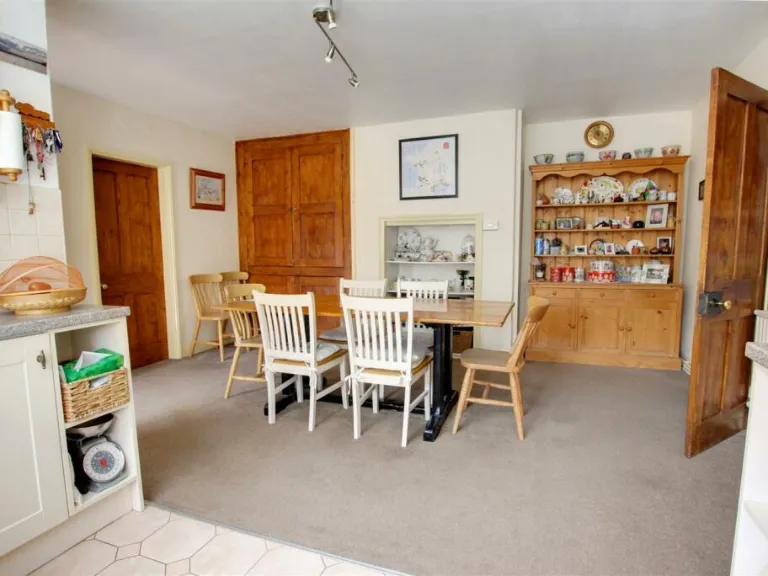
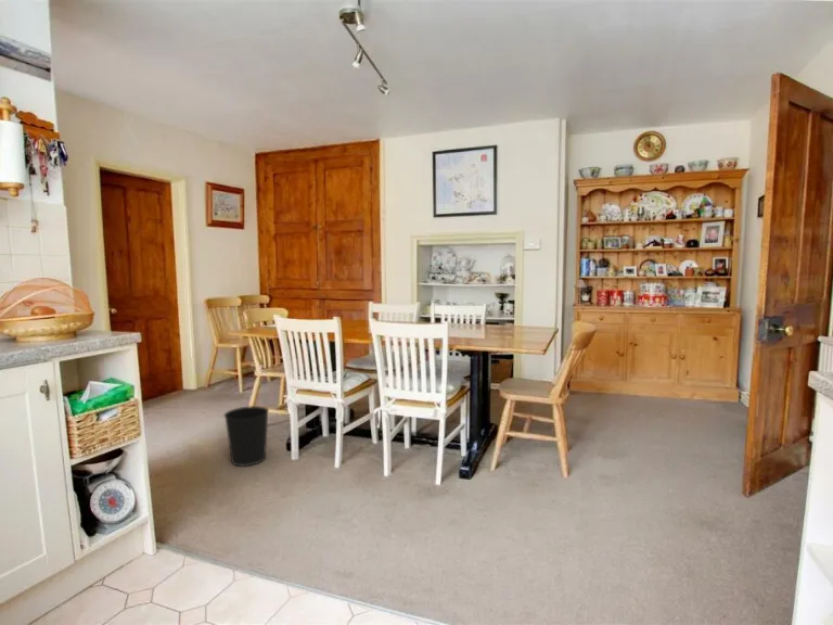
+ wastebasket [223,405,270,468]
